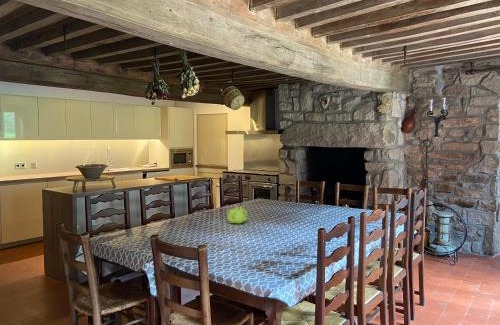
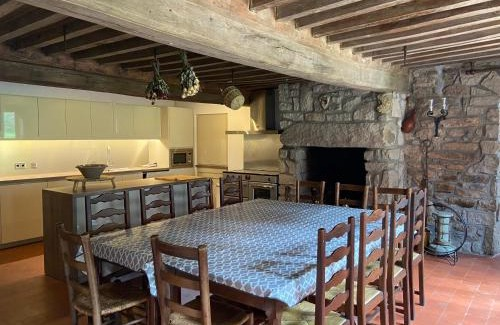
- teapot [226,205,248,225]
